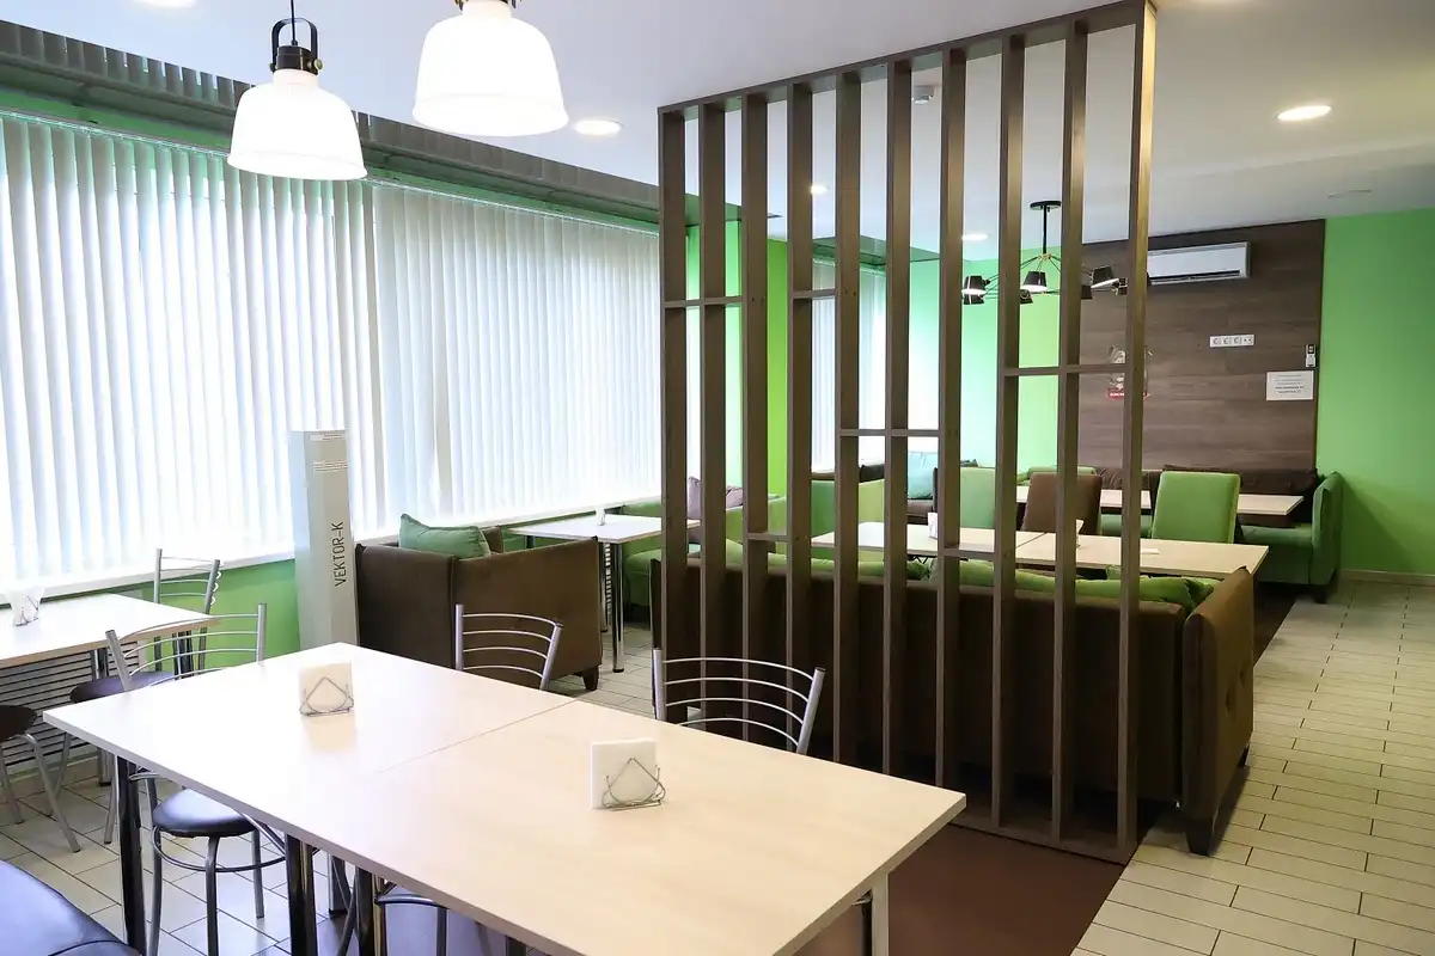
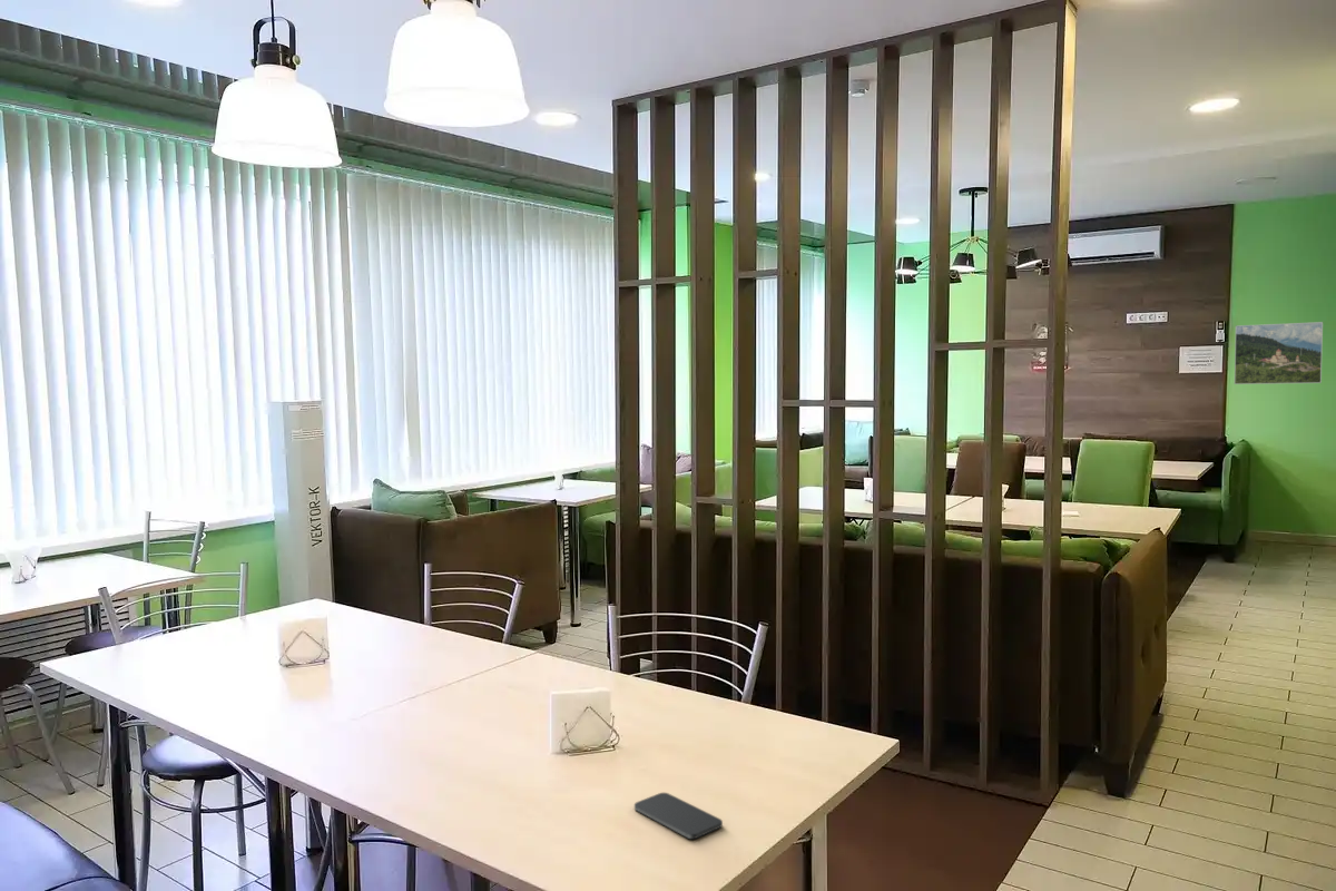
+ smartphone [633,792,724,840]
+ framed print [1234,321,1324,385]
